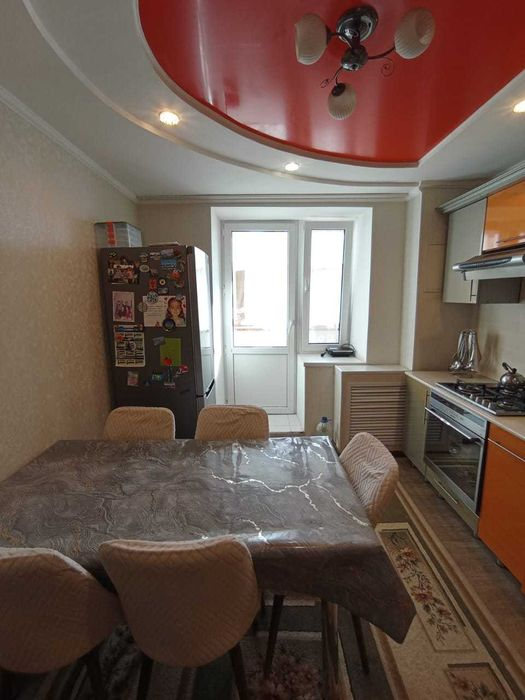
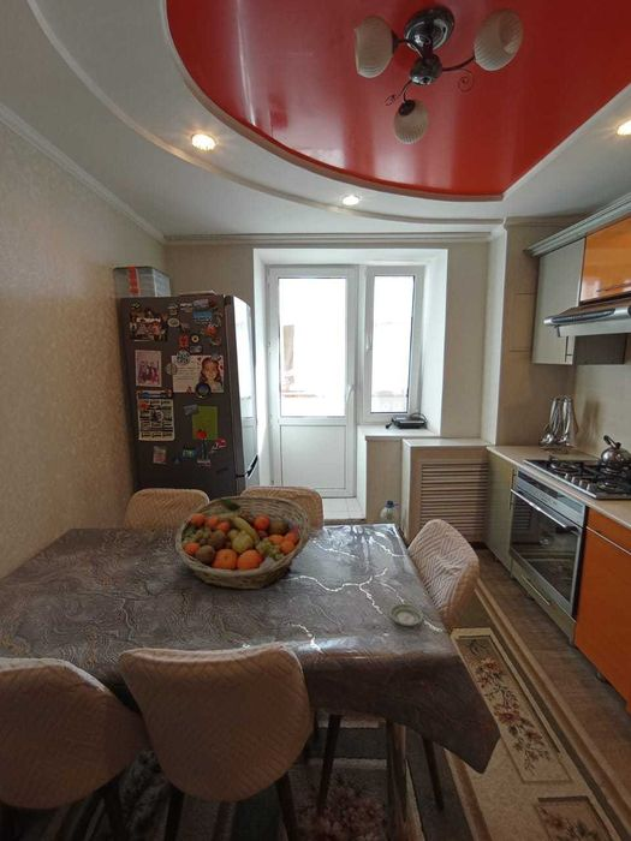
+ fruit basket [174,494,311,591]
+ saucer [388,602,424,627]
